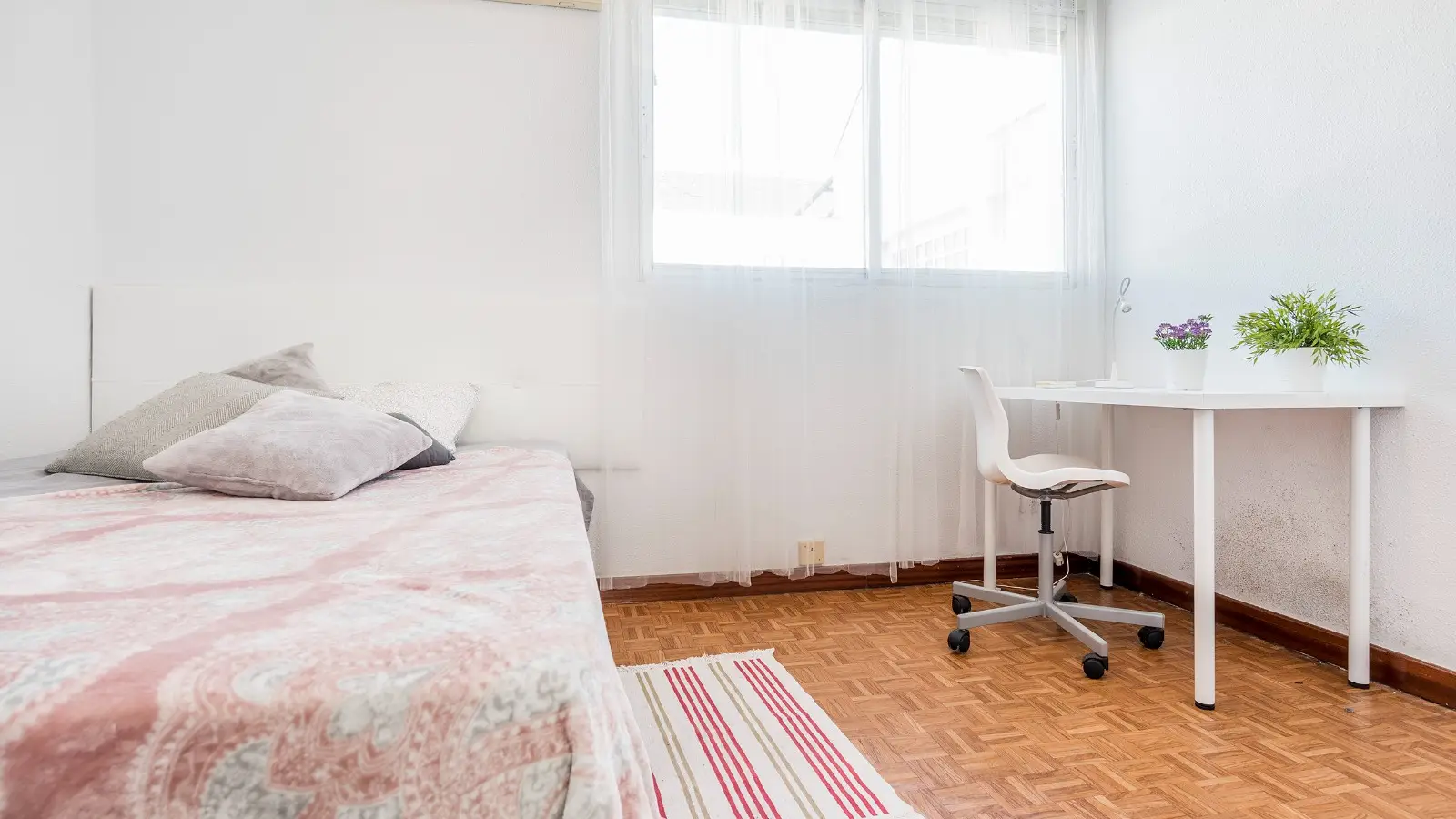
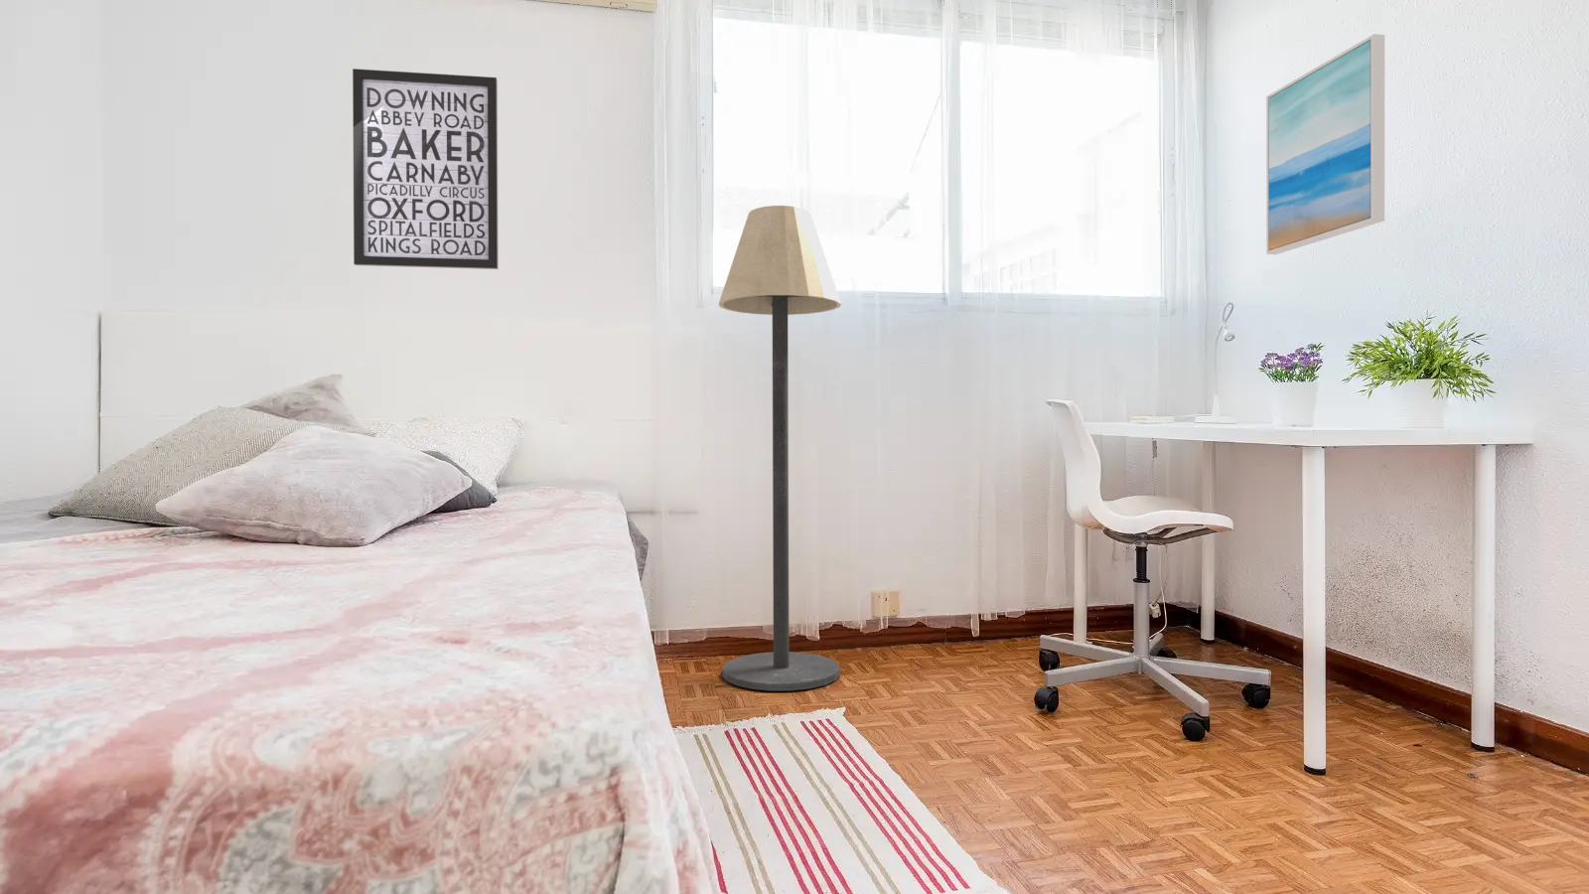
+ wall art [1265,34,1385,255]
+ wall art [351,68,500,271]
+ floor lamp [718,204,843,691]
